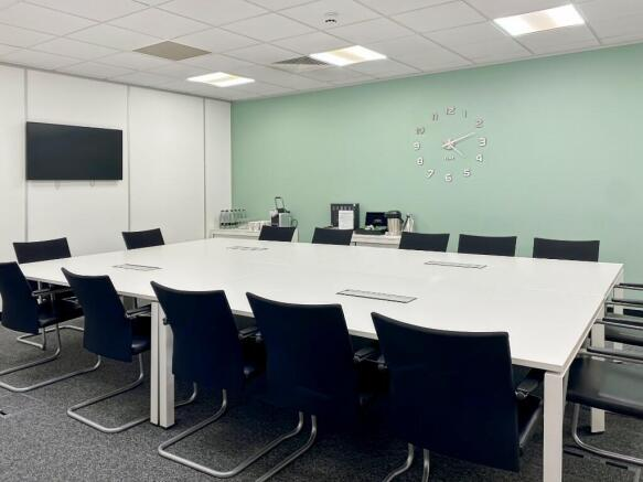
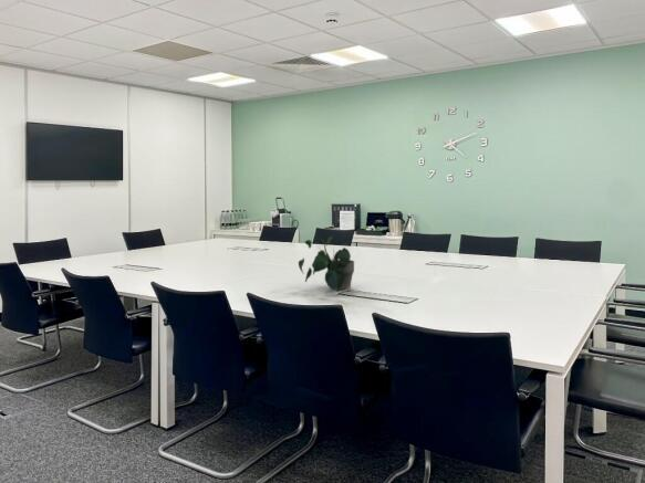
+ potted plant [298,234,355,293]
